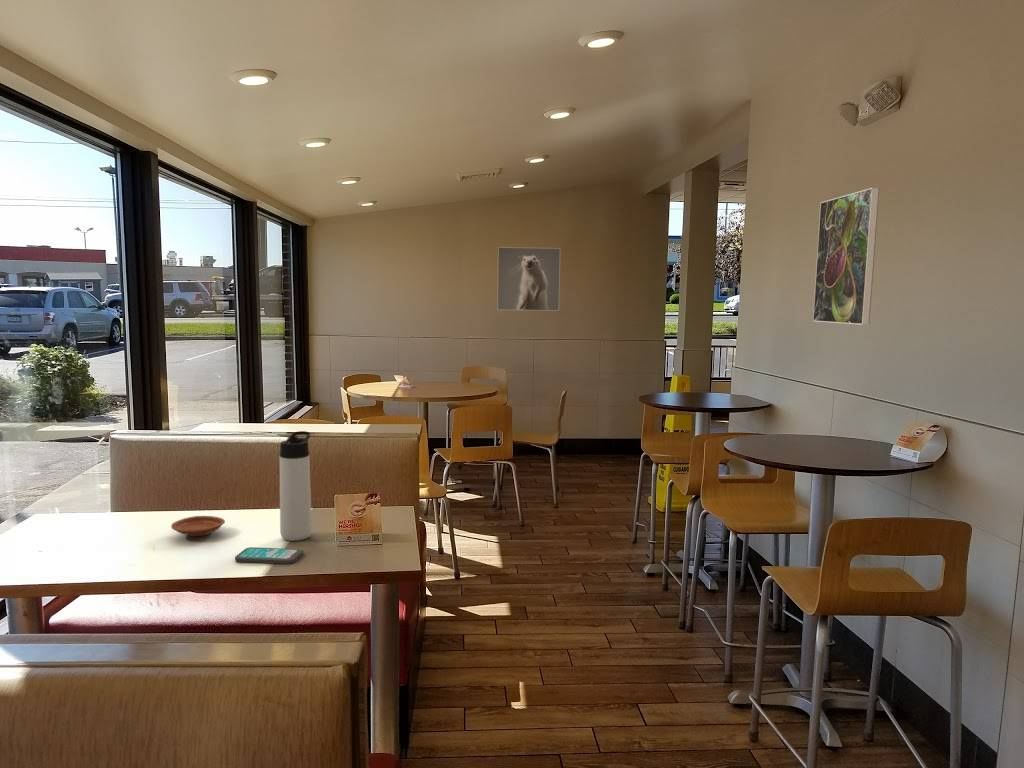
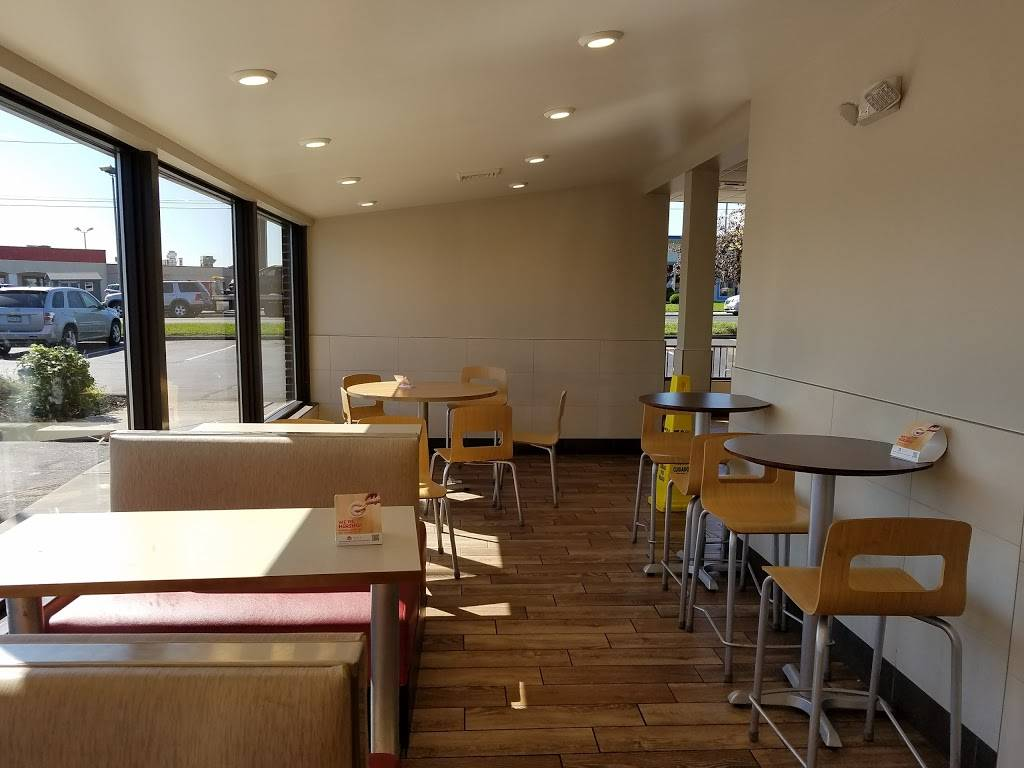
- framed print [812,187,880,326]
- thermos bottle [279,430,313,542]
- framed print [496,246,561,312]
- plate [170,515,226,537]
- smartphone [234,546,304,565]
